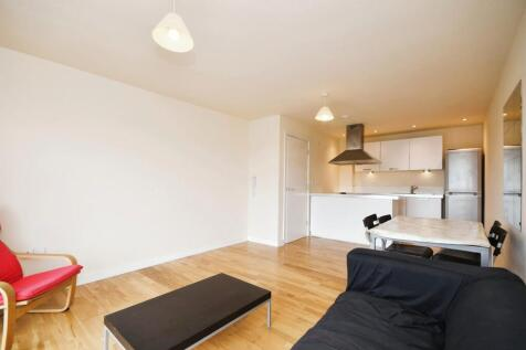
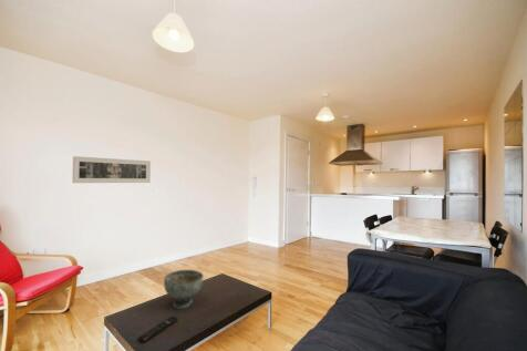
+ decorative bowl [163,269,205,310]
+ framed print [72,155,152,184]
+ remote control [137,314,179,344]
